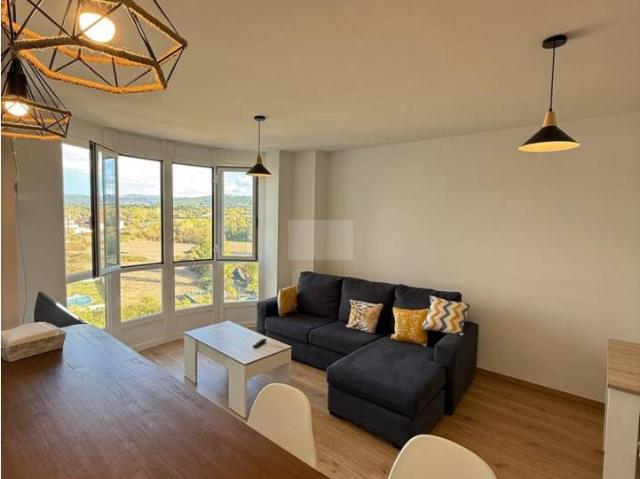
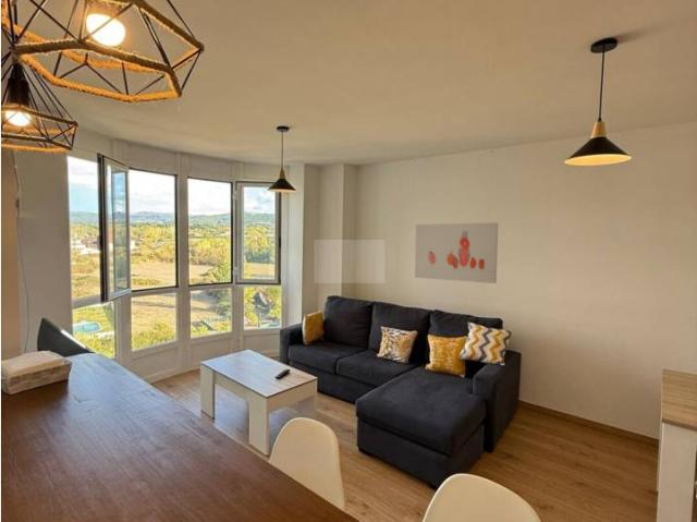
+ wall art [414,221,499,284]
